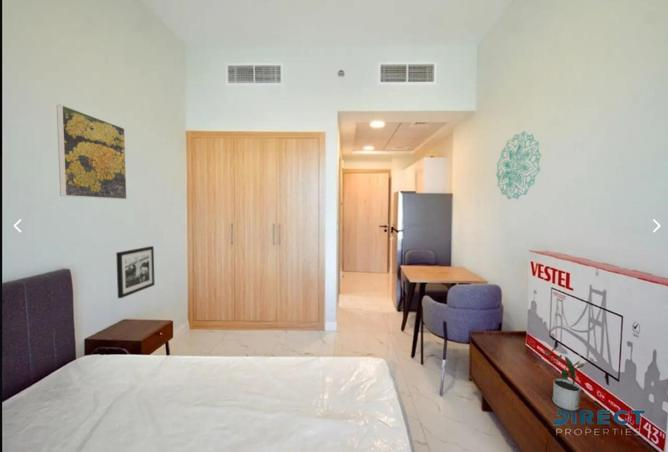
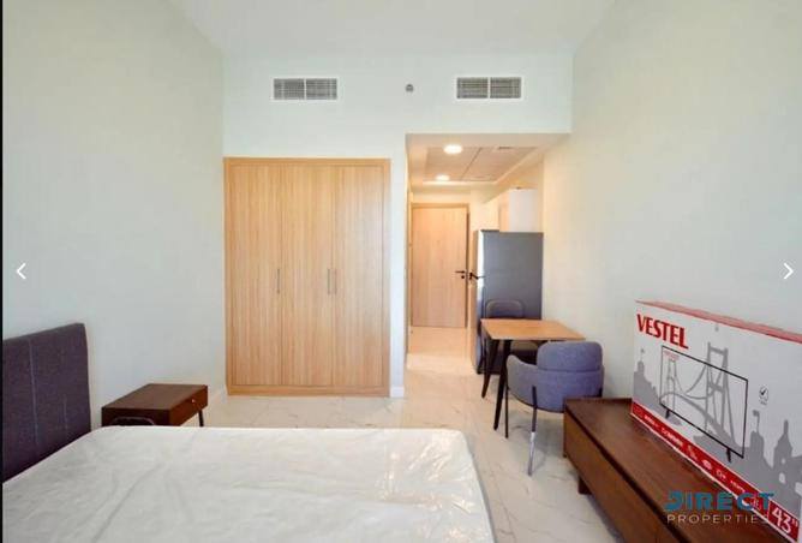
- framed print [56,104,128,200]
- potted plant [543,347,585,412]
- wall decoration [495,130,542,201]
- picture frame [115,245,156,299]
